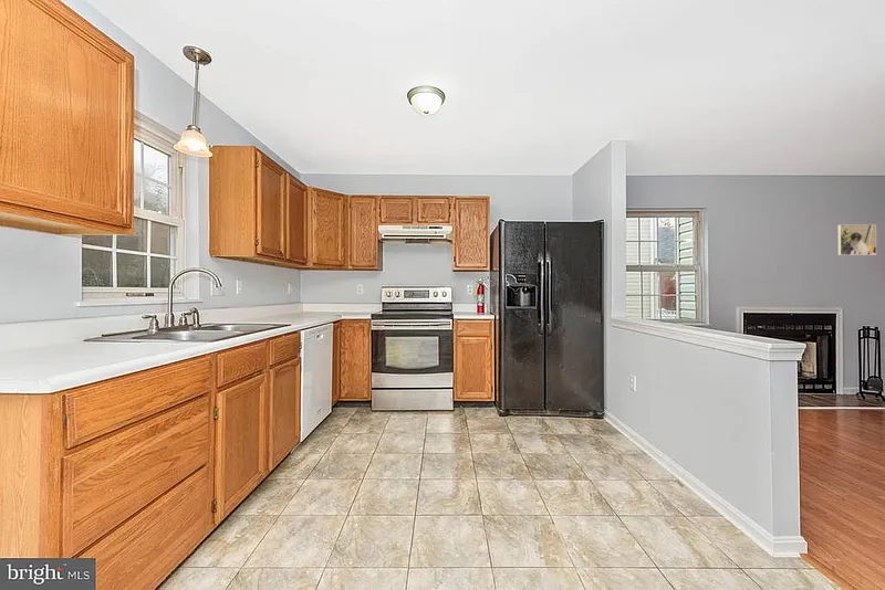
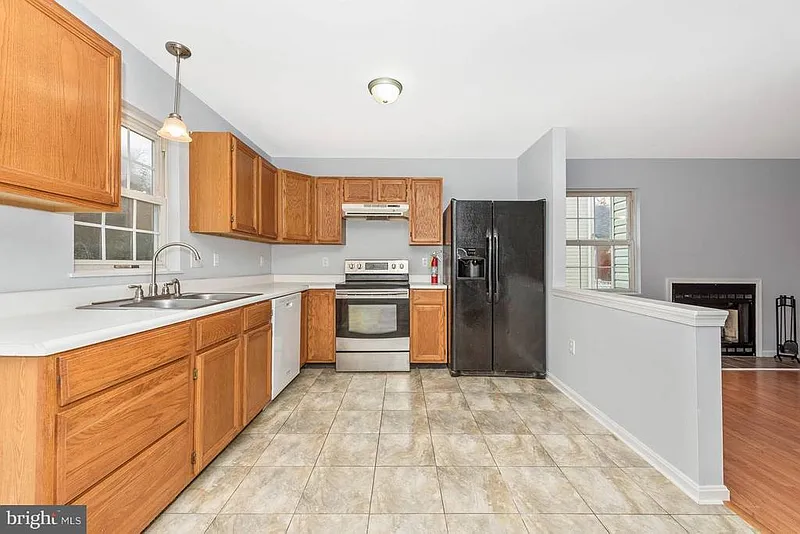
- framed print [836,223,877,256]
